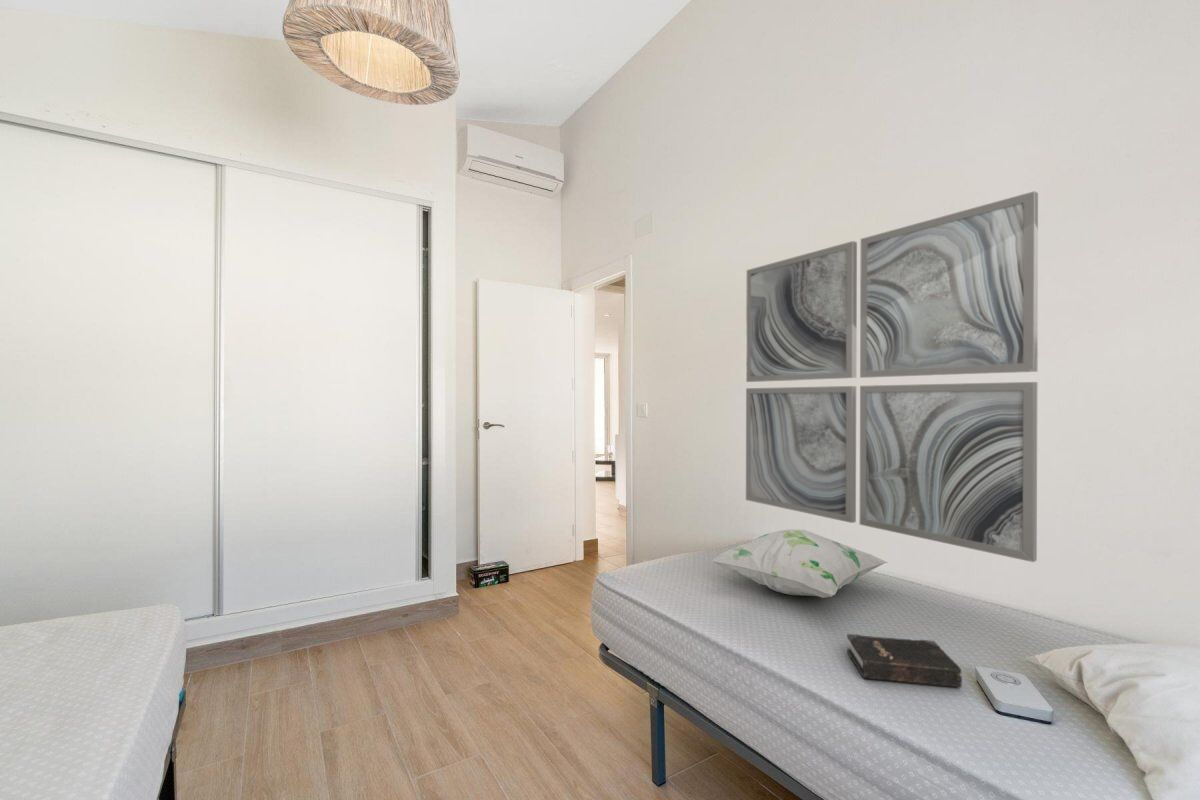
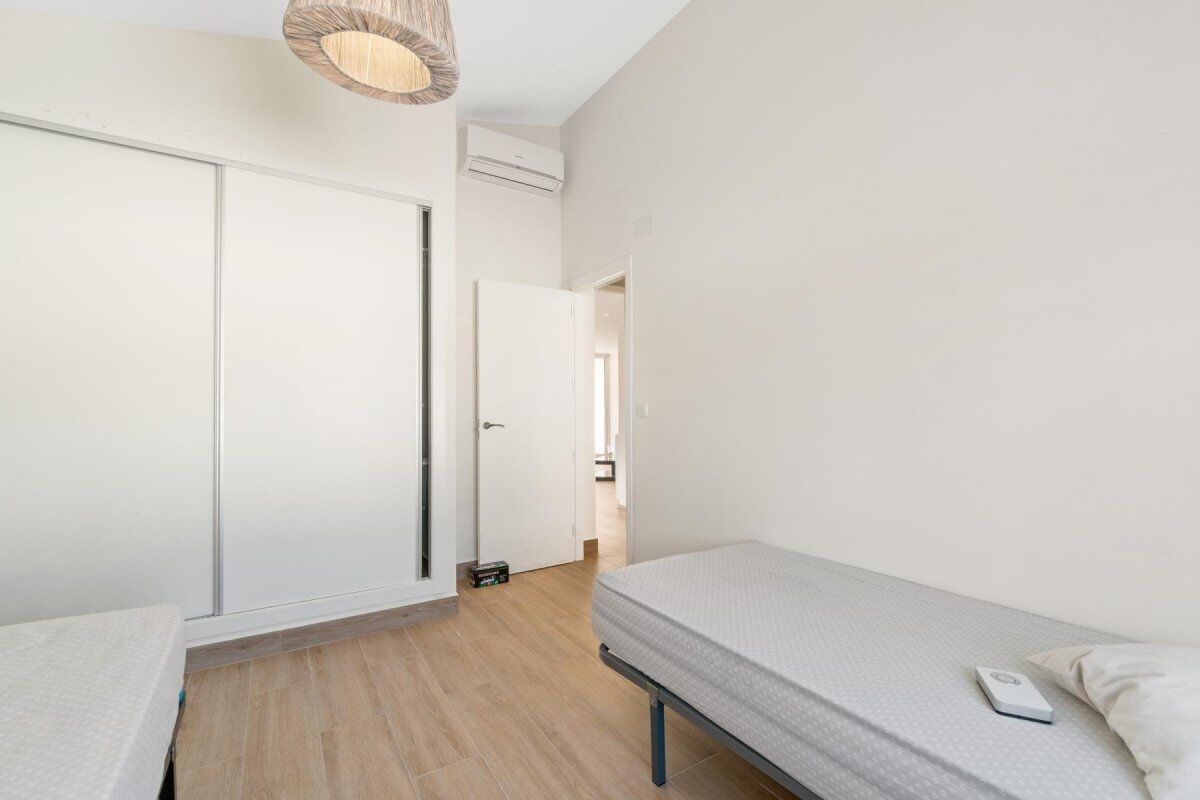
- decorative pillow [711,528,889,599]
- wall art [745,190,1039,563]
- hardback book [846,633,963,688]
